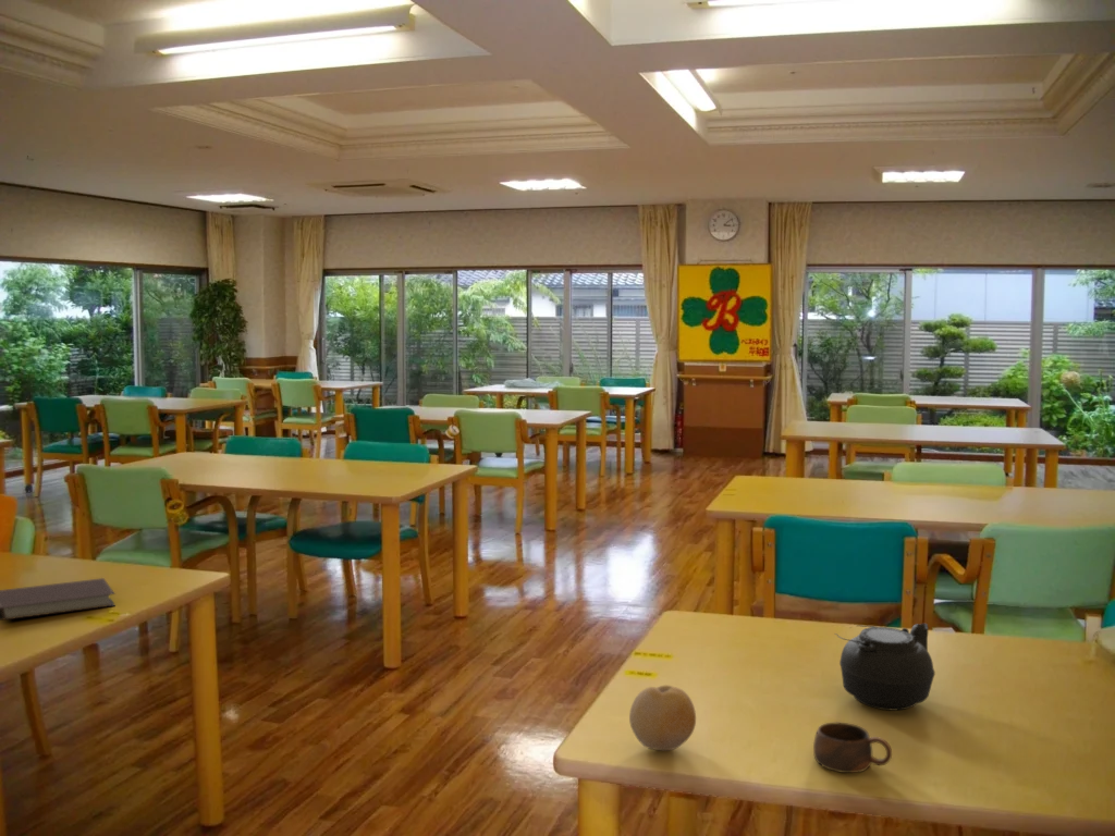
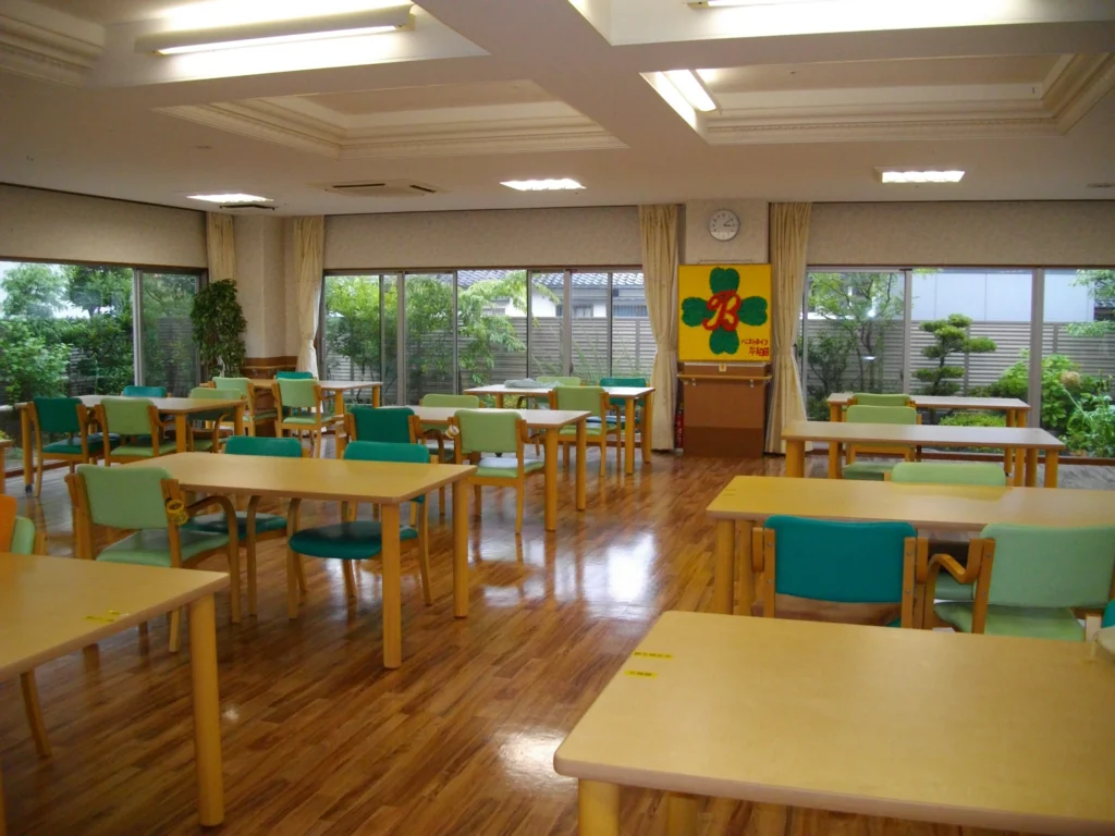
- teapot [834,623,936,712]
- fruit [628,684,697,751]
- notebook [0,577,117,622]
- cup [812,722,893,774]
